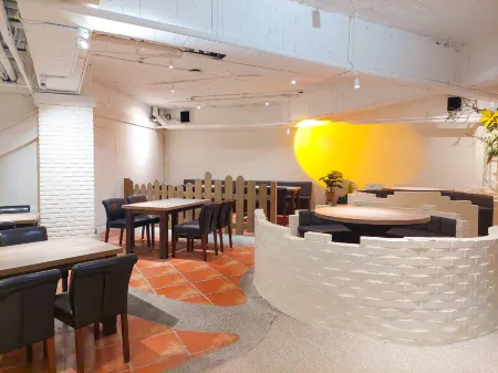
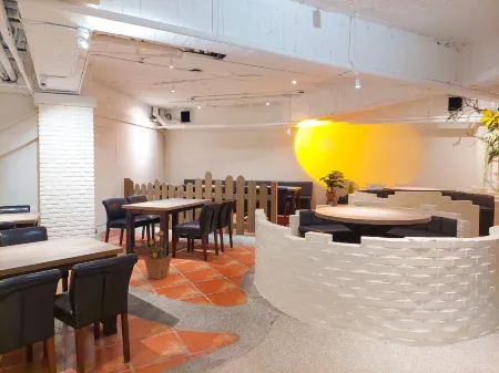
+ potted plant [143,230,172,280]
